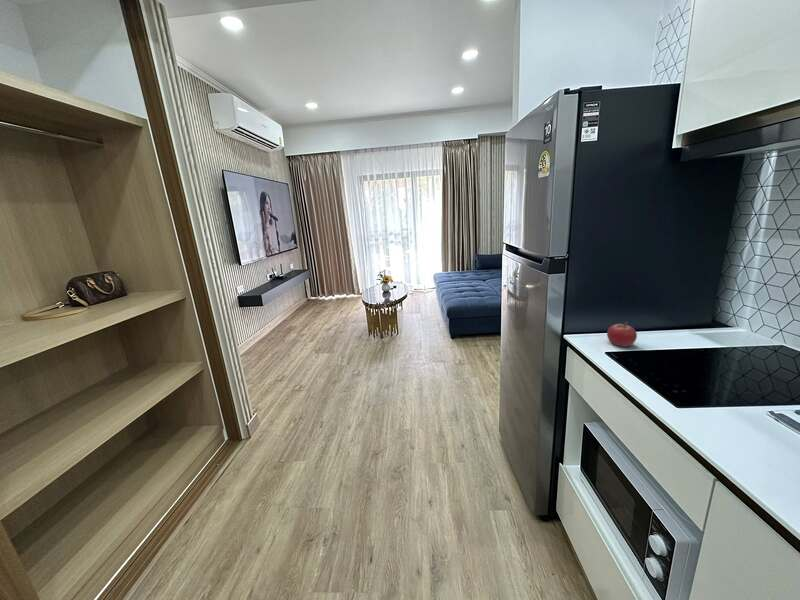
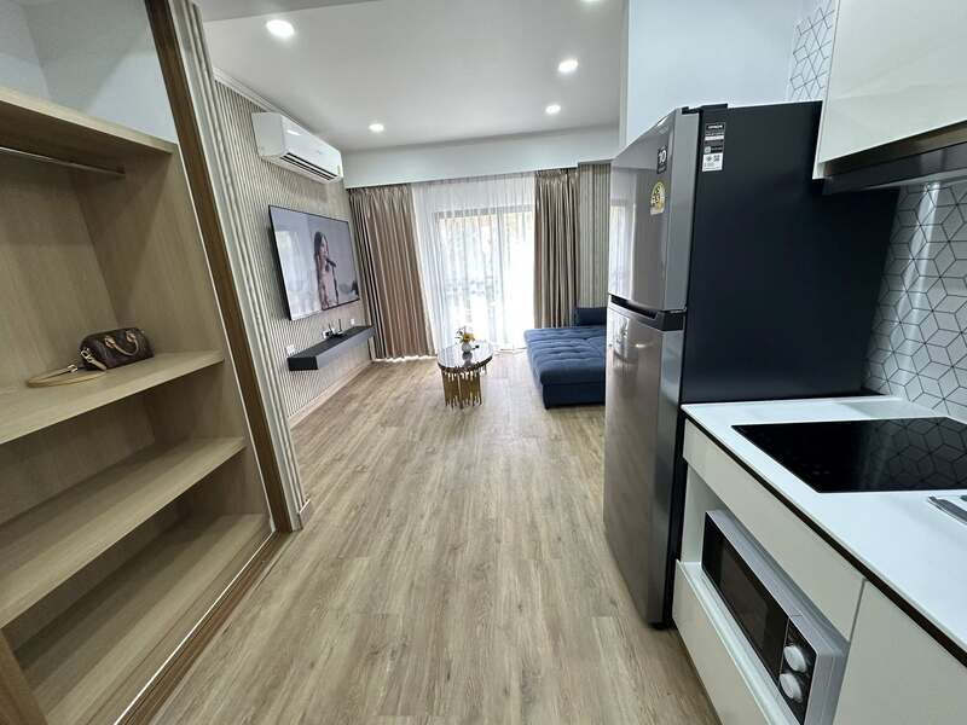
- fruit [606,321,638,348]
